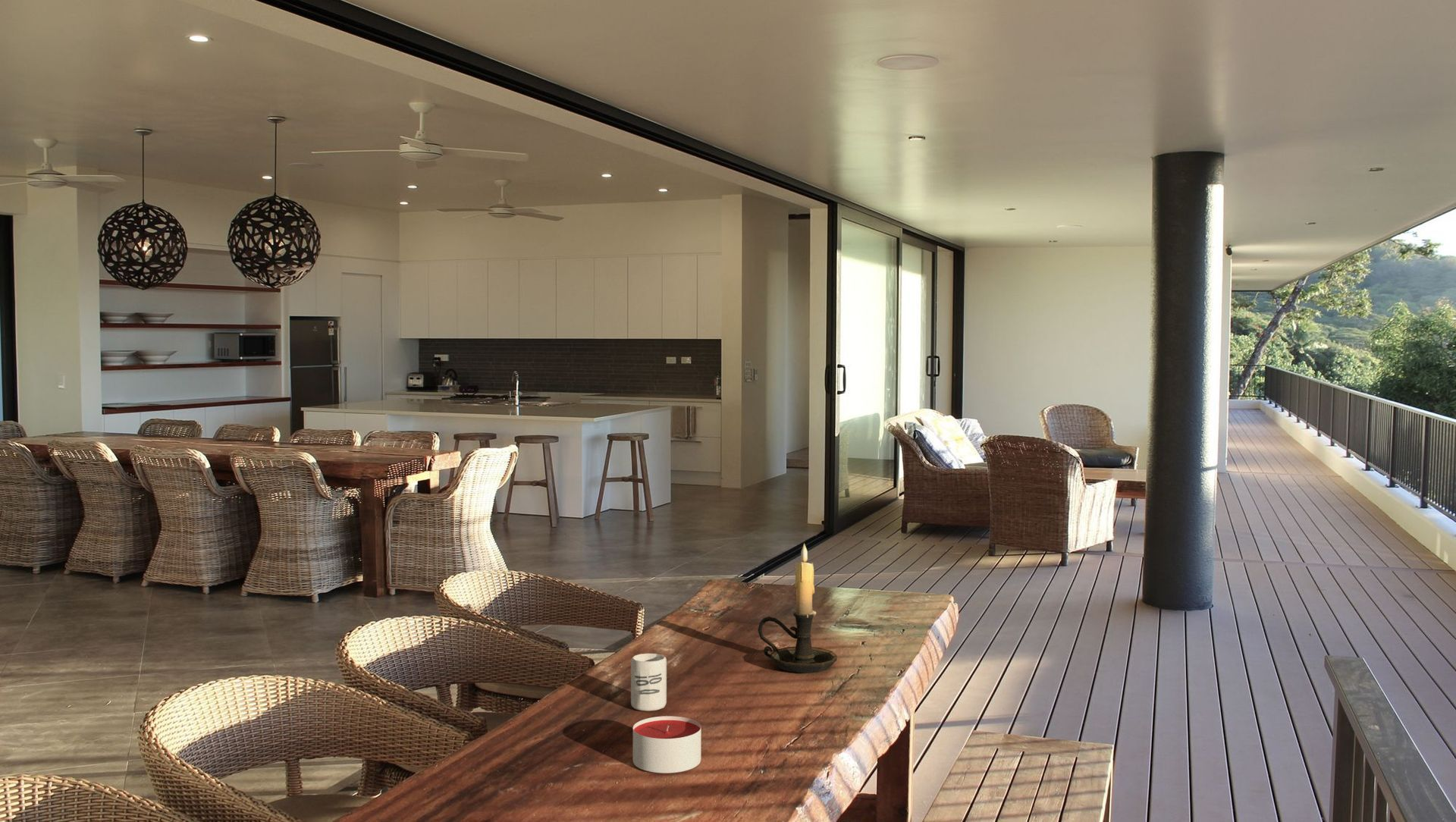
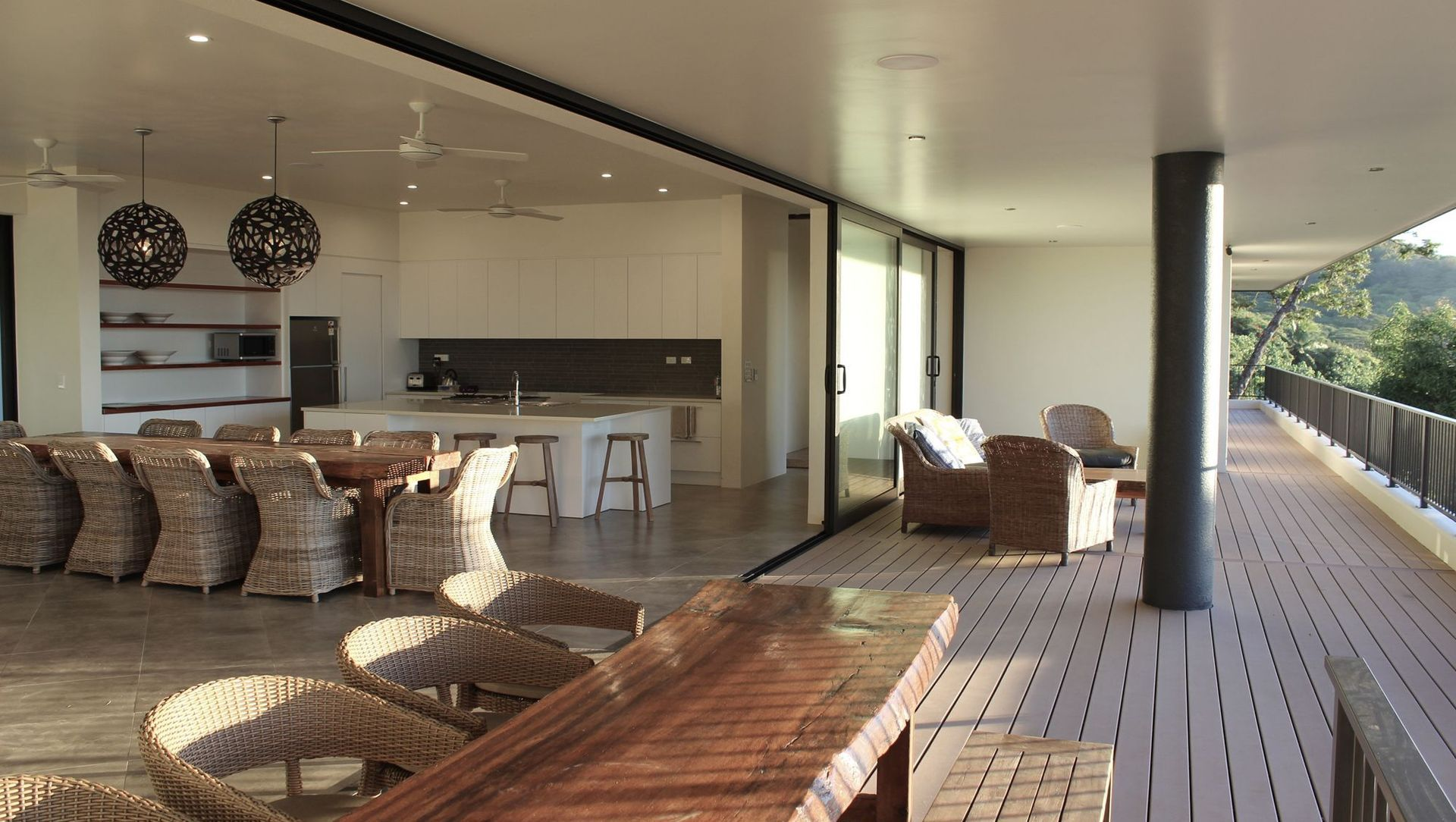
- candle holder [758,542,838,674]
- cup [630,653,667,712]
- candle [632,715,701,773]
